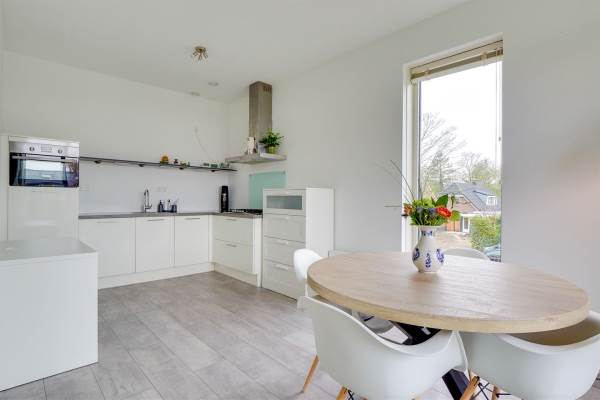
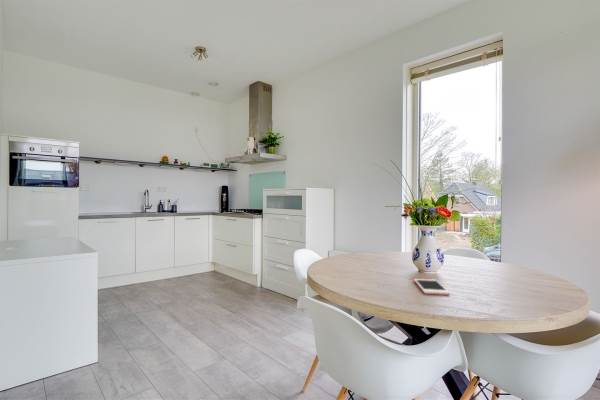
+ cell phone [413,278,451,296]
